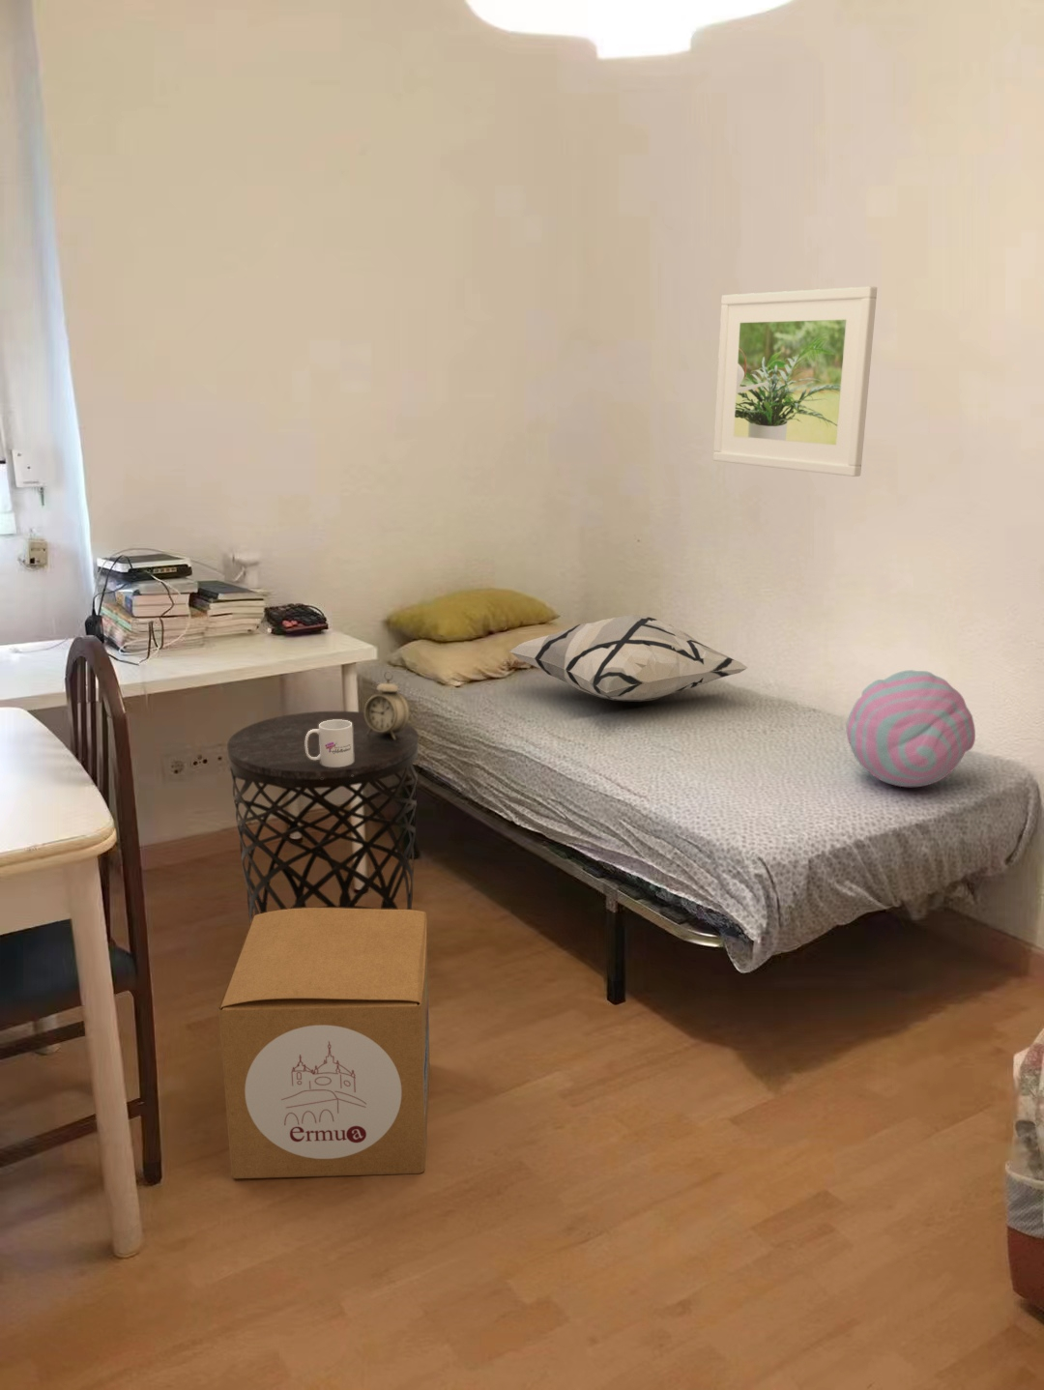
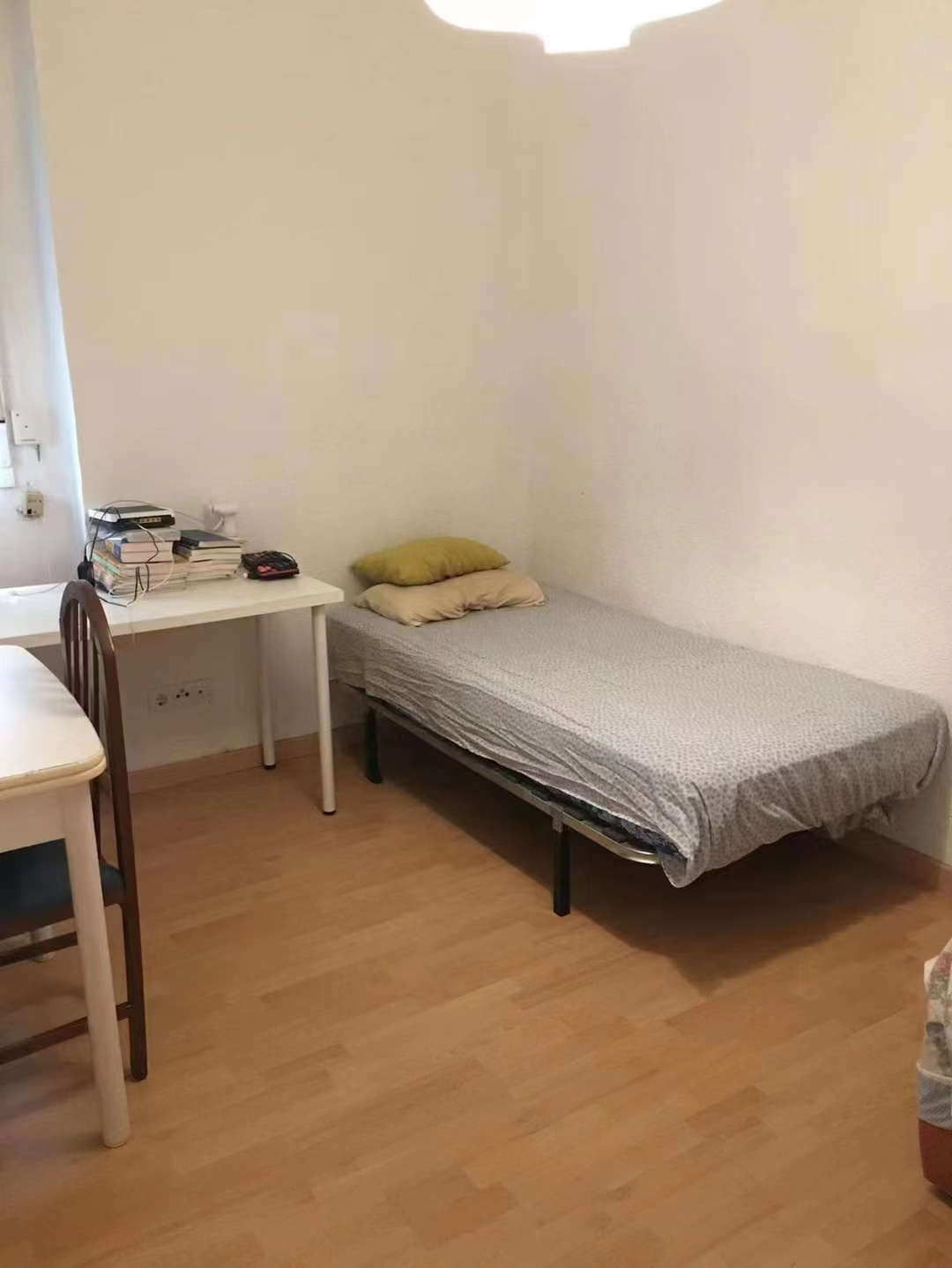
- cushion [844,669,976,788]
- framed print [713,285,877,478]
- cardboard box [217,907,430,1180]
- side table [226,710,420,923]
- mug [305,719,354,767]
- alarm clock [363,670,411,740]
- decorative pillow [507,614,748,703]
